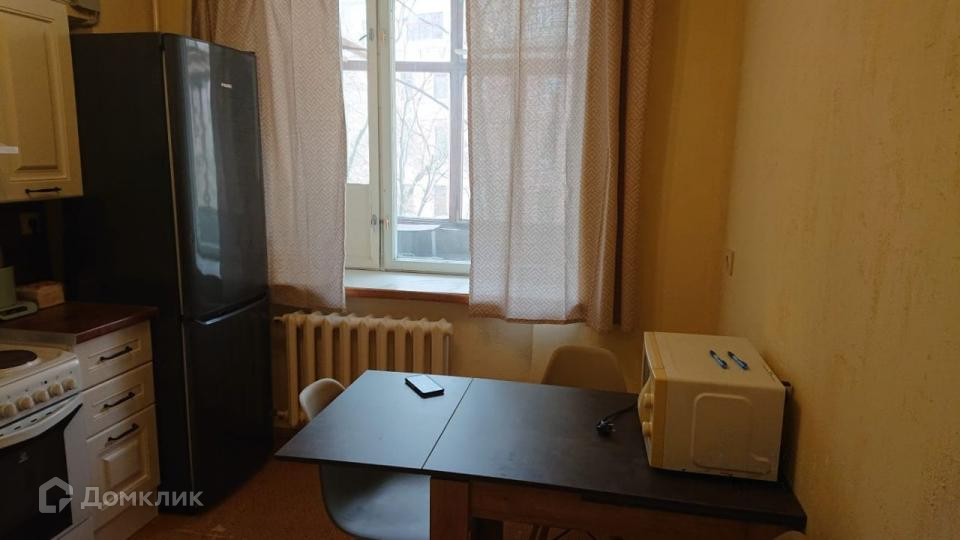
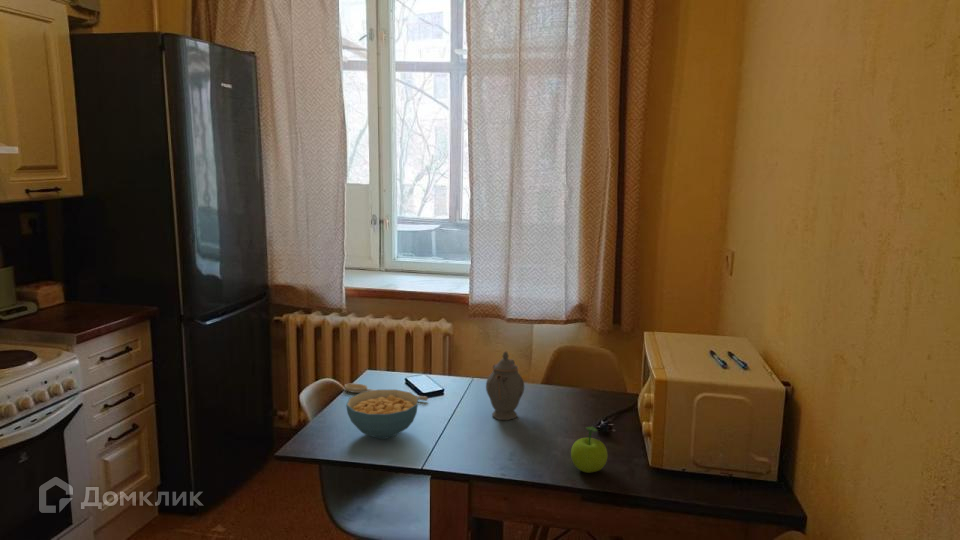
+ chinaware [485,350,525,421]
+ spoon [344,382,429,402]
+ fruit [570,426,608,474]
+ cereal bowl [345,389,419,440]
